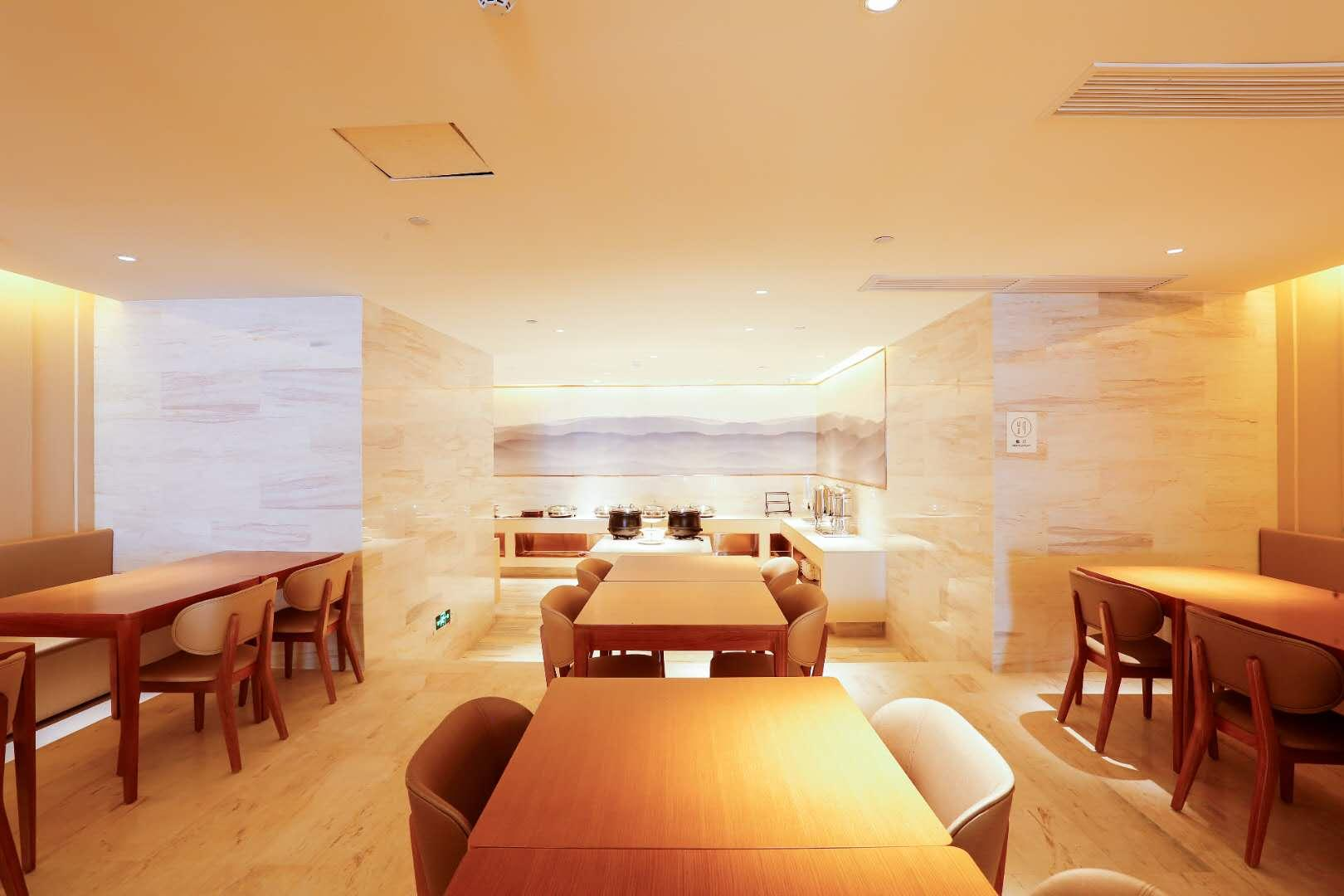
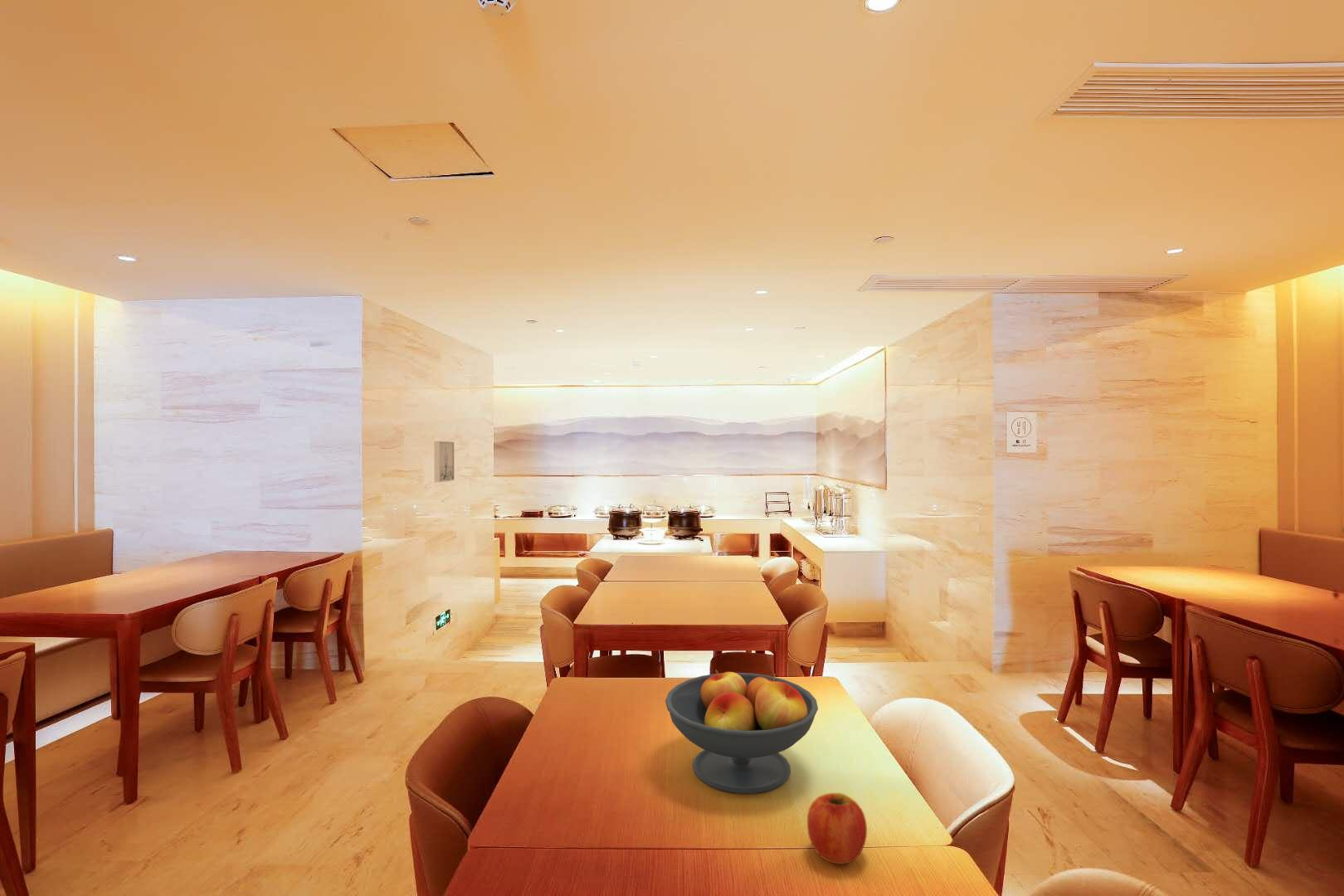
+ wall art [433,441,455,483]
+ fruit [806,792,868,864]
+ fruit bowl [665,669,819,795]
